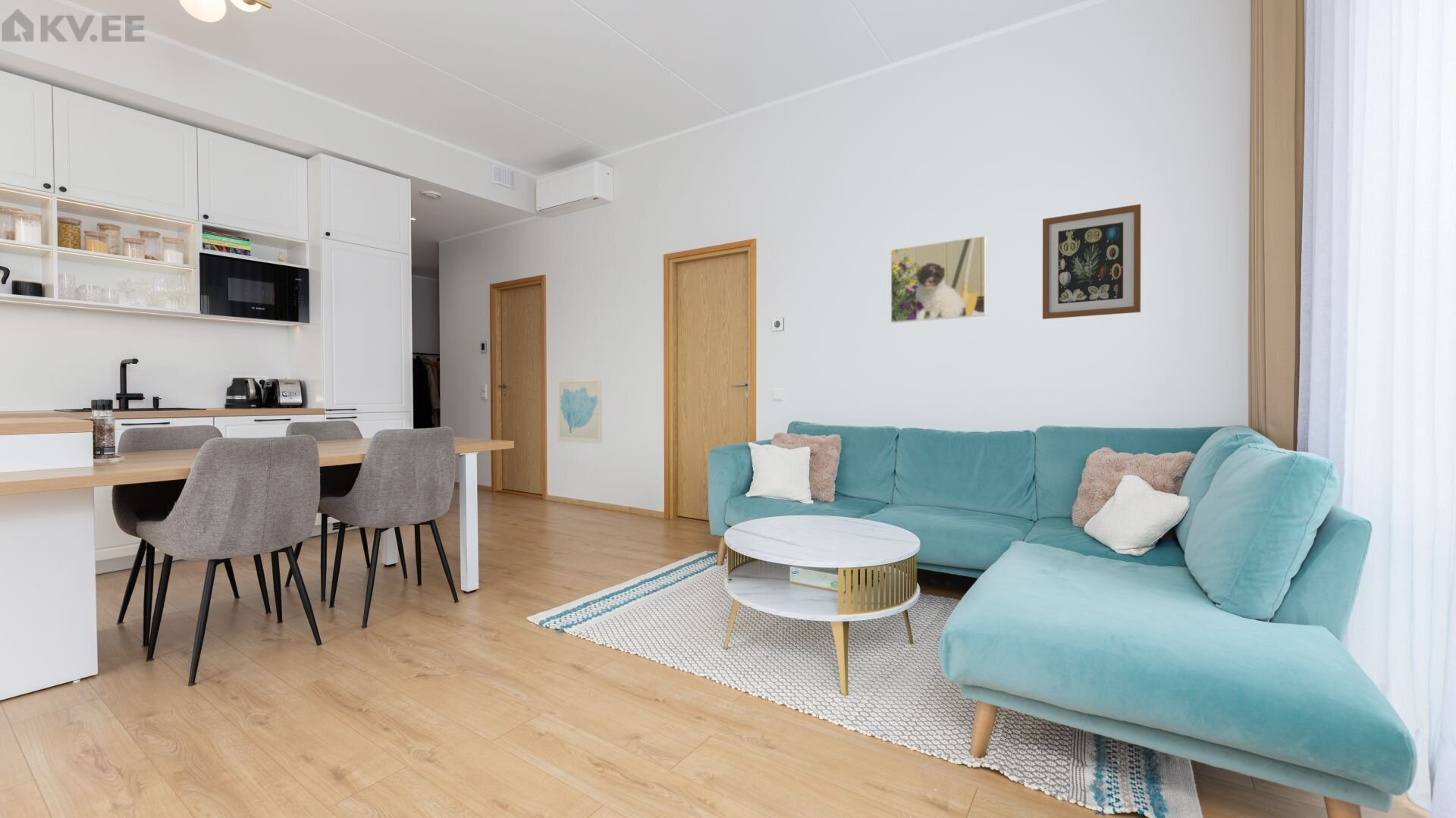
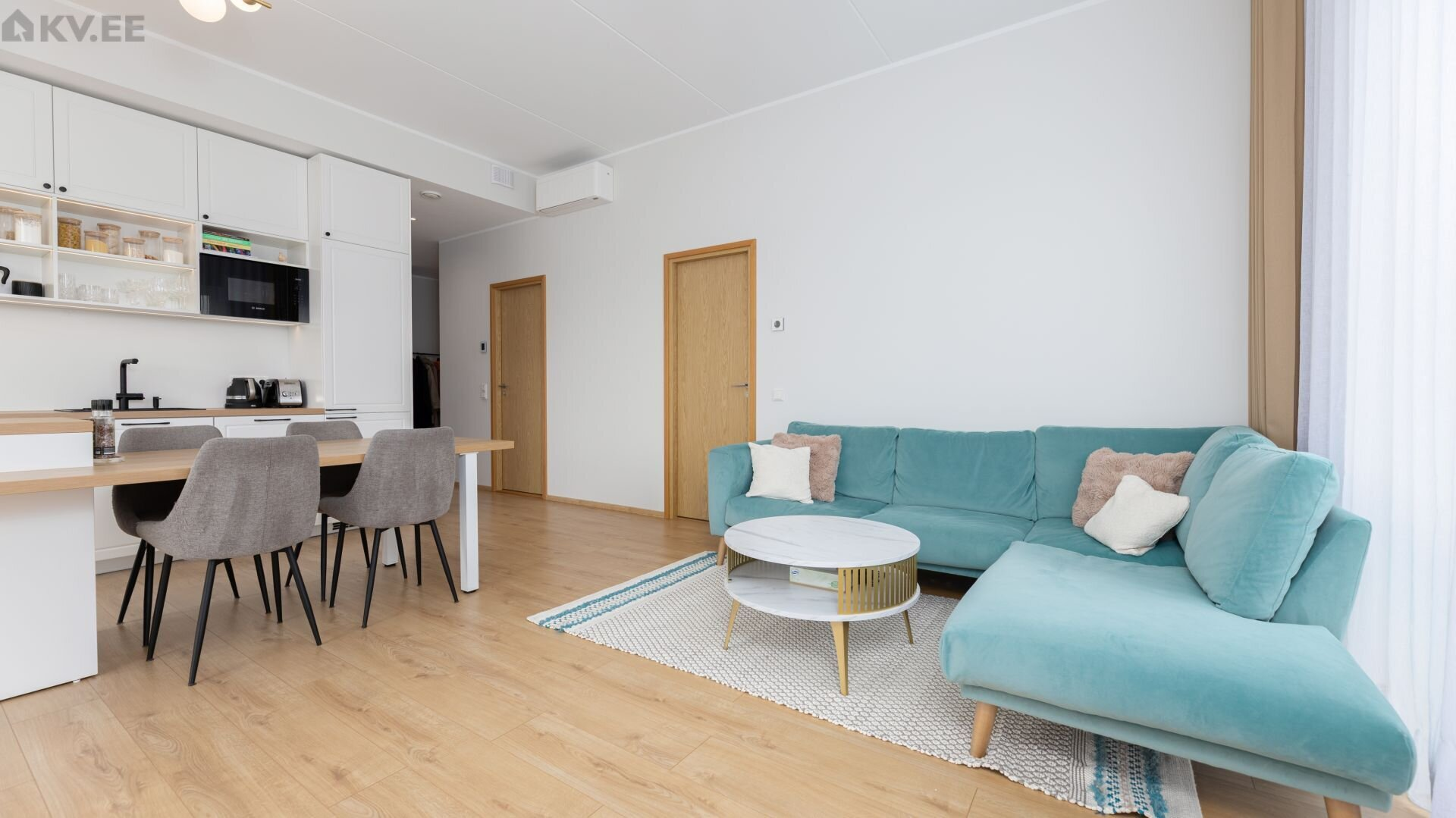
- wall art [1042,203,1142,320]
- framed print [890,235,987,324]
- wall art [556,376,603,444]
